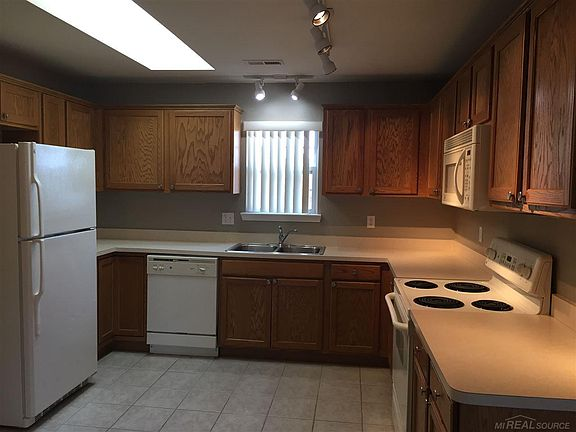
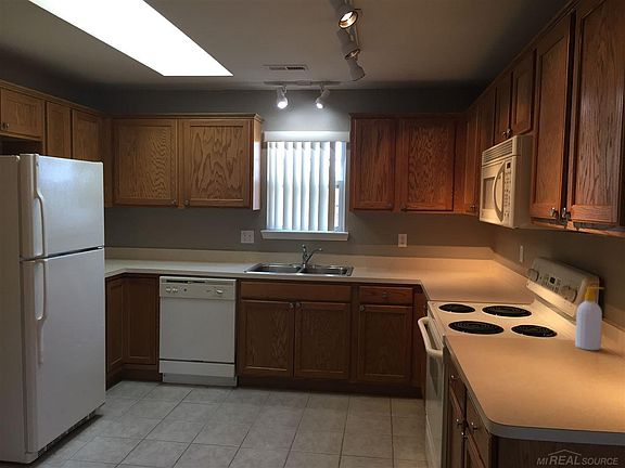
+ soap bottle [574,286,604,351]
